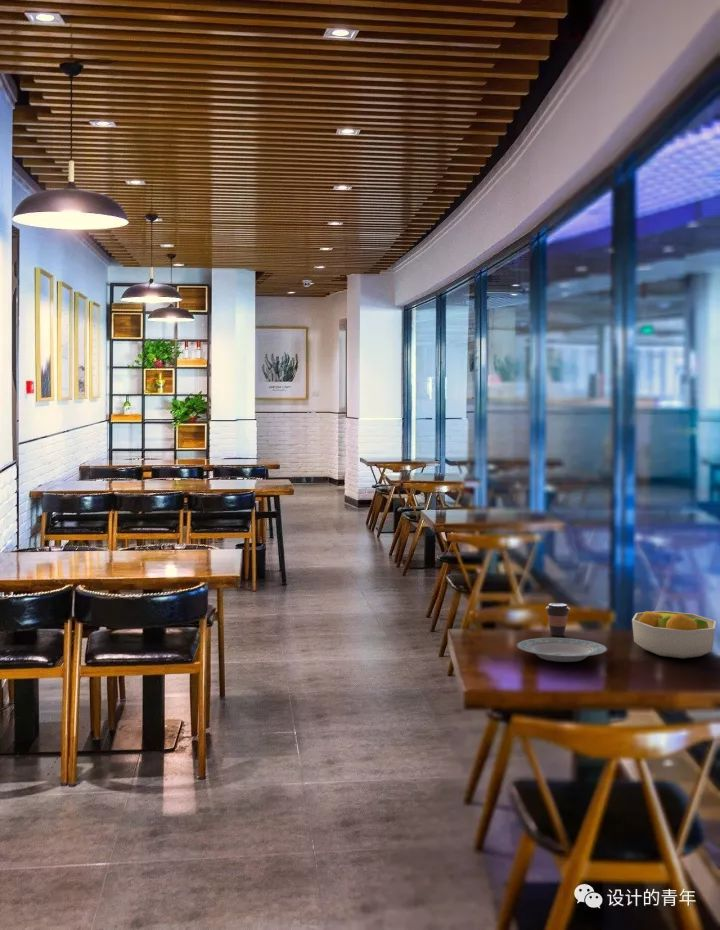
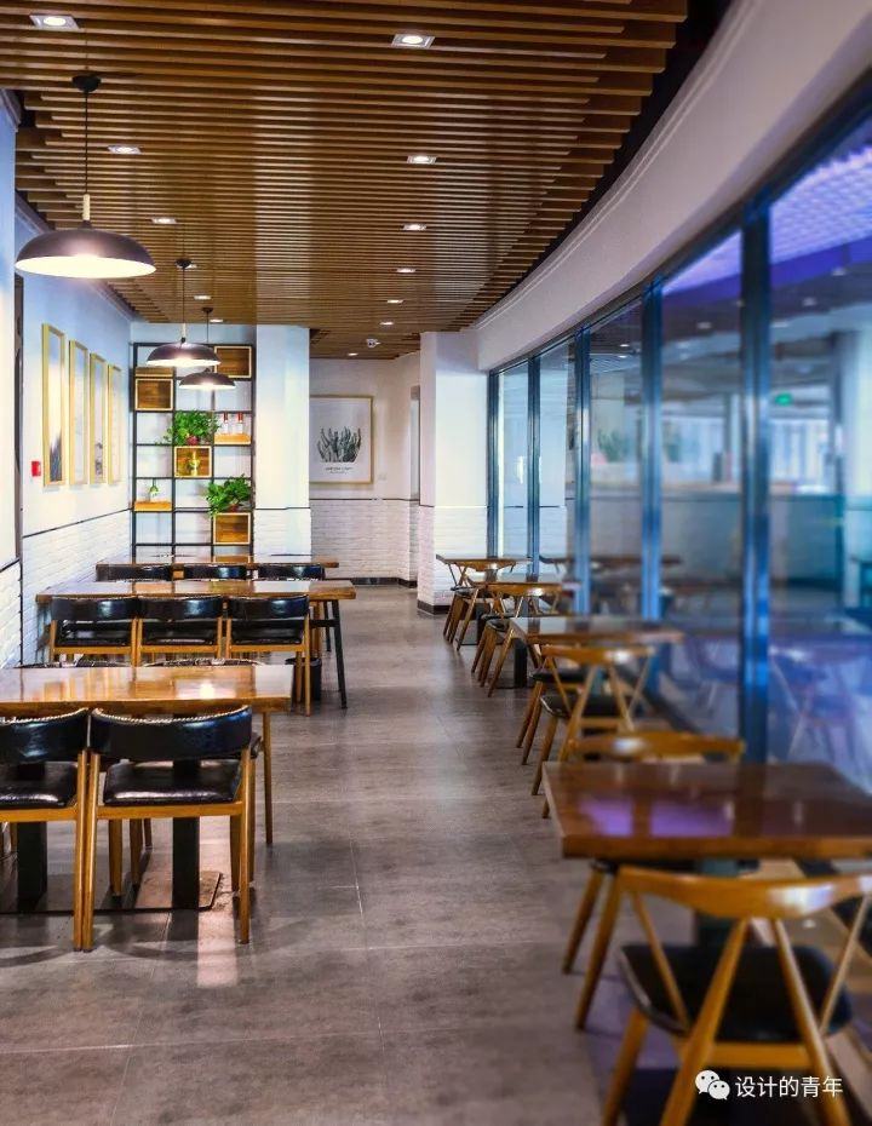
- plate [516,637,608,663]
- coffee cup [545,602,571,637]
- fruit bowl [631,610,717,659]
